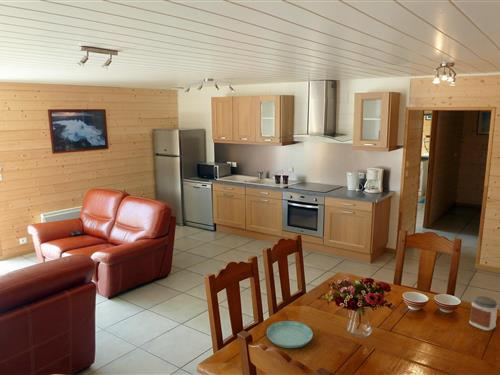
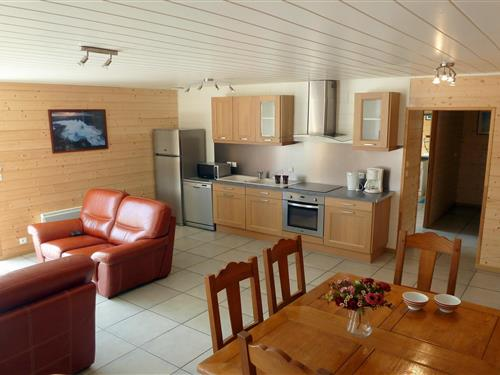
- saucer [266,320,314,349]
- jar [468,295,499,331]
